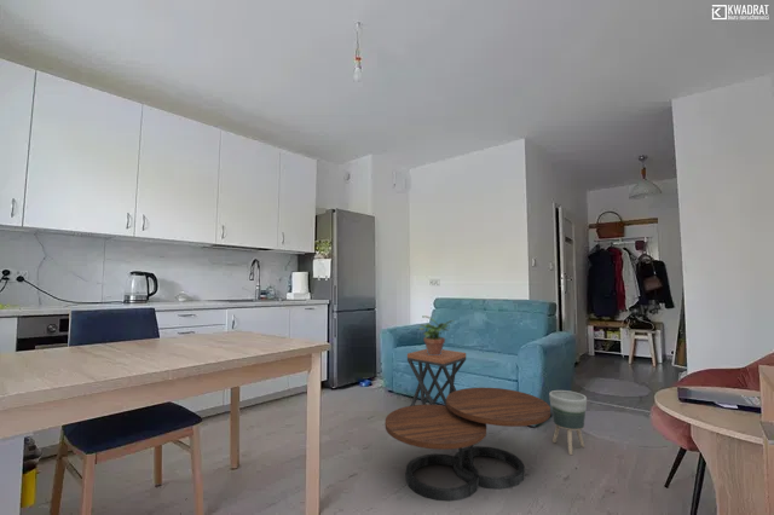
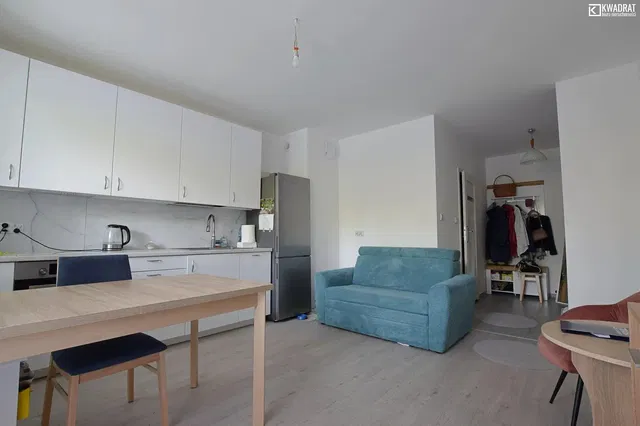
- planter [548,389,588,456]
- coffee table [383,387,551,502]
- stool [406,348,467,406]
- potted plant [418,316,456,355]
